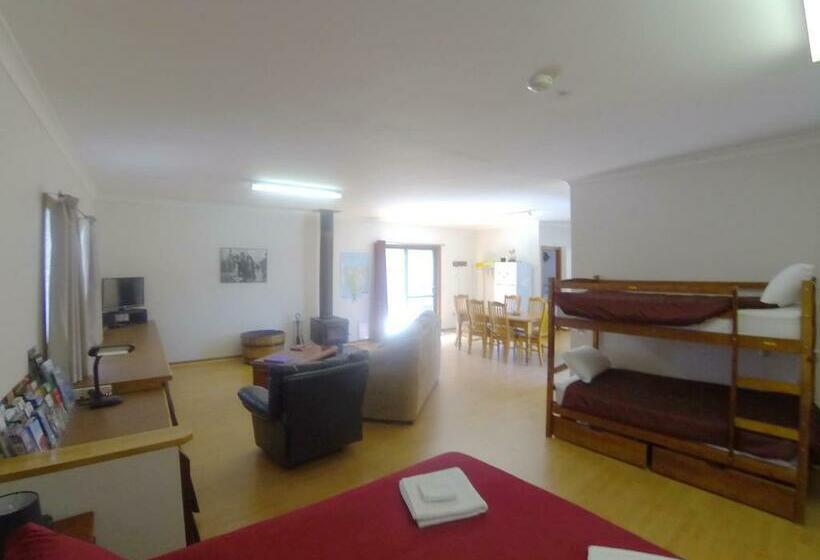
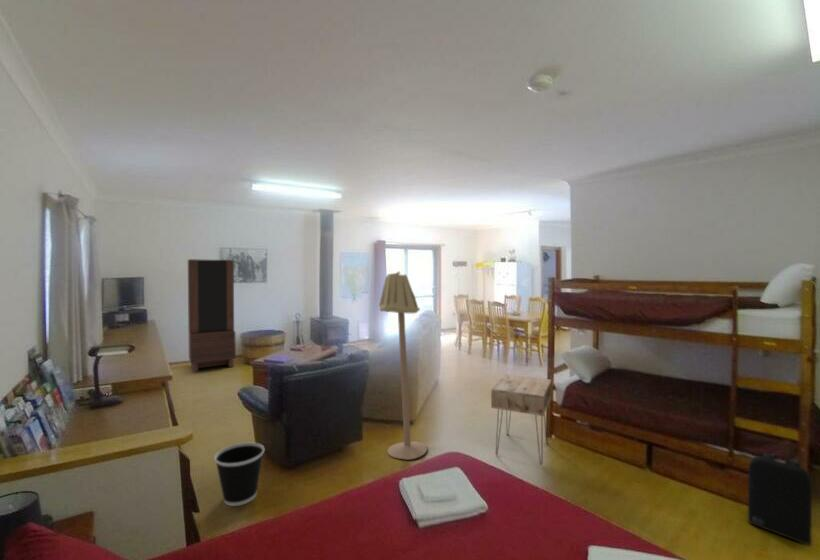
+ backpack [747,452,813,546]
+ floor lamp [378,271,428,461]
+ wastebasket [214,442,265,507]
+ nightstand [490,373,552,466]
+ bookcase [187,258,237,373]
